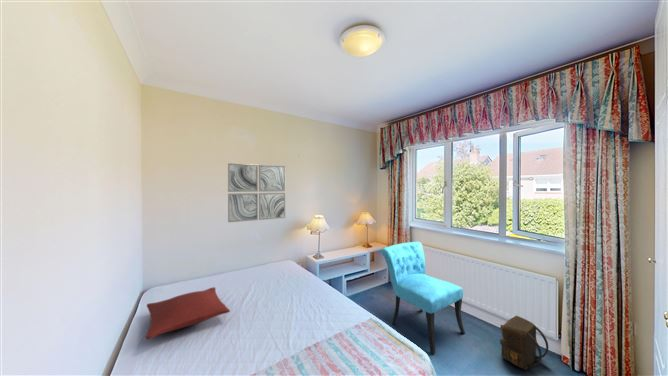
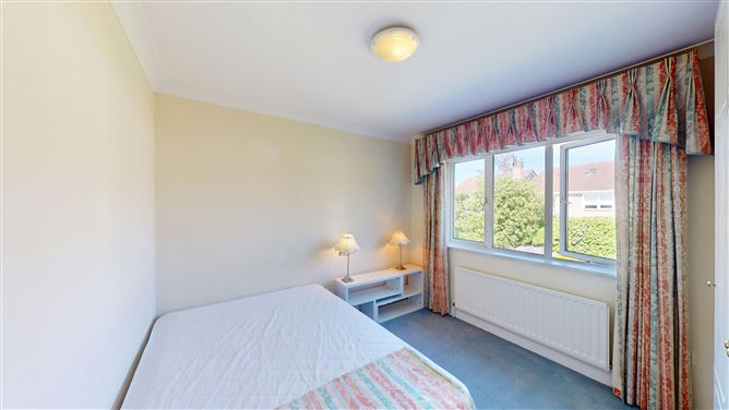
- chair [380,241,466,355]
- pillow [145,286,231,340]
- wall art [227,162,286,223]
- backpack [499,315,549,371]
